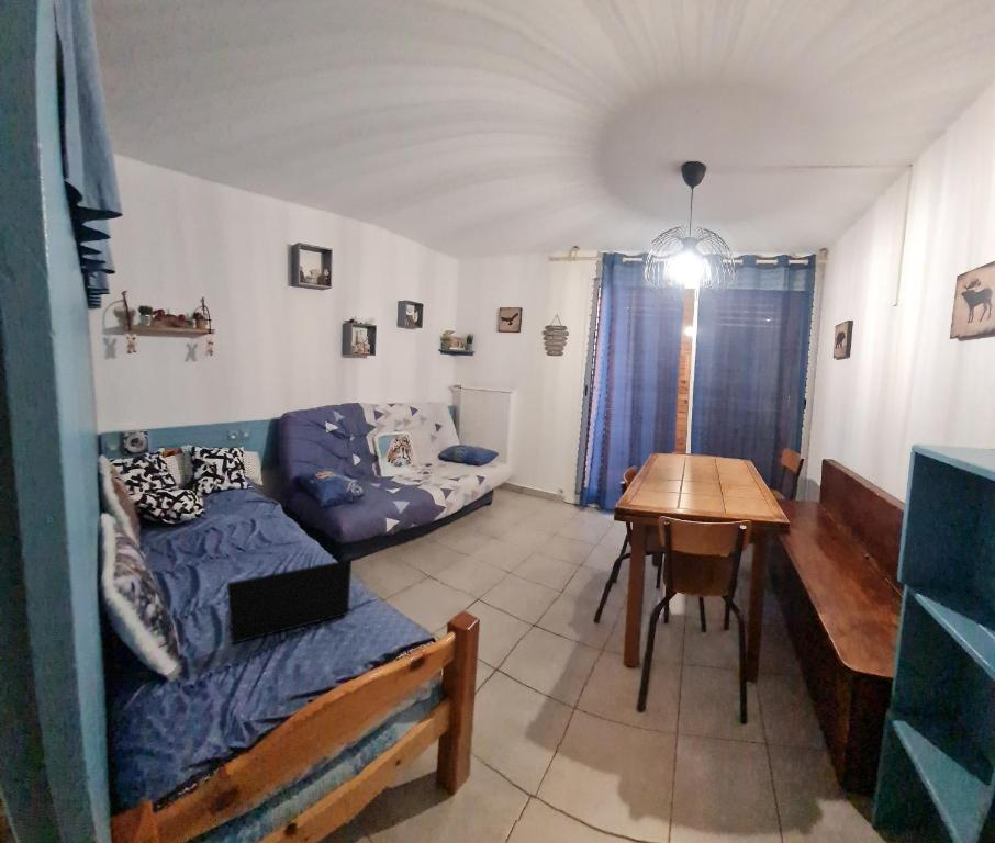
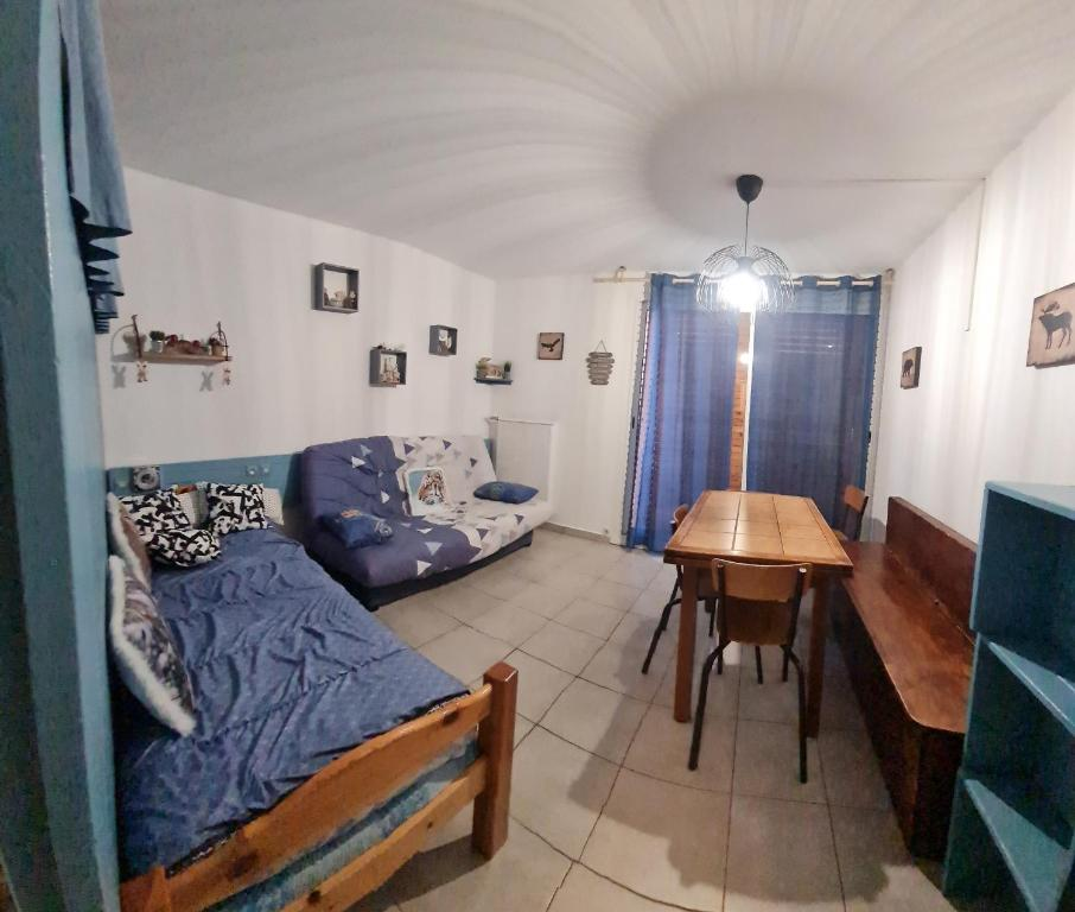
- laptop [226,558,353,644]
